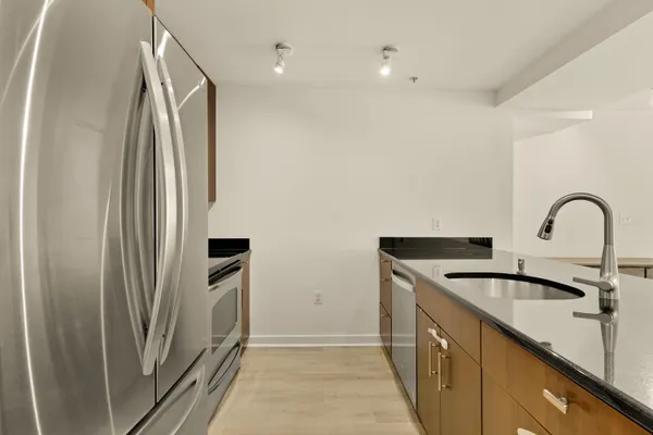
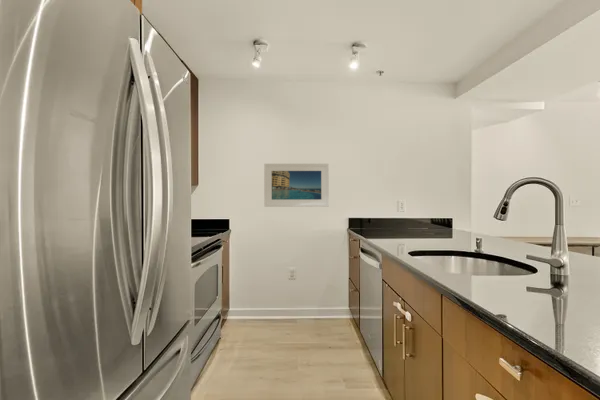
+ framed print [263,163,330,208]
